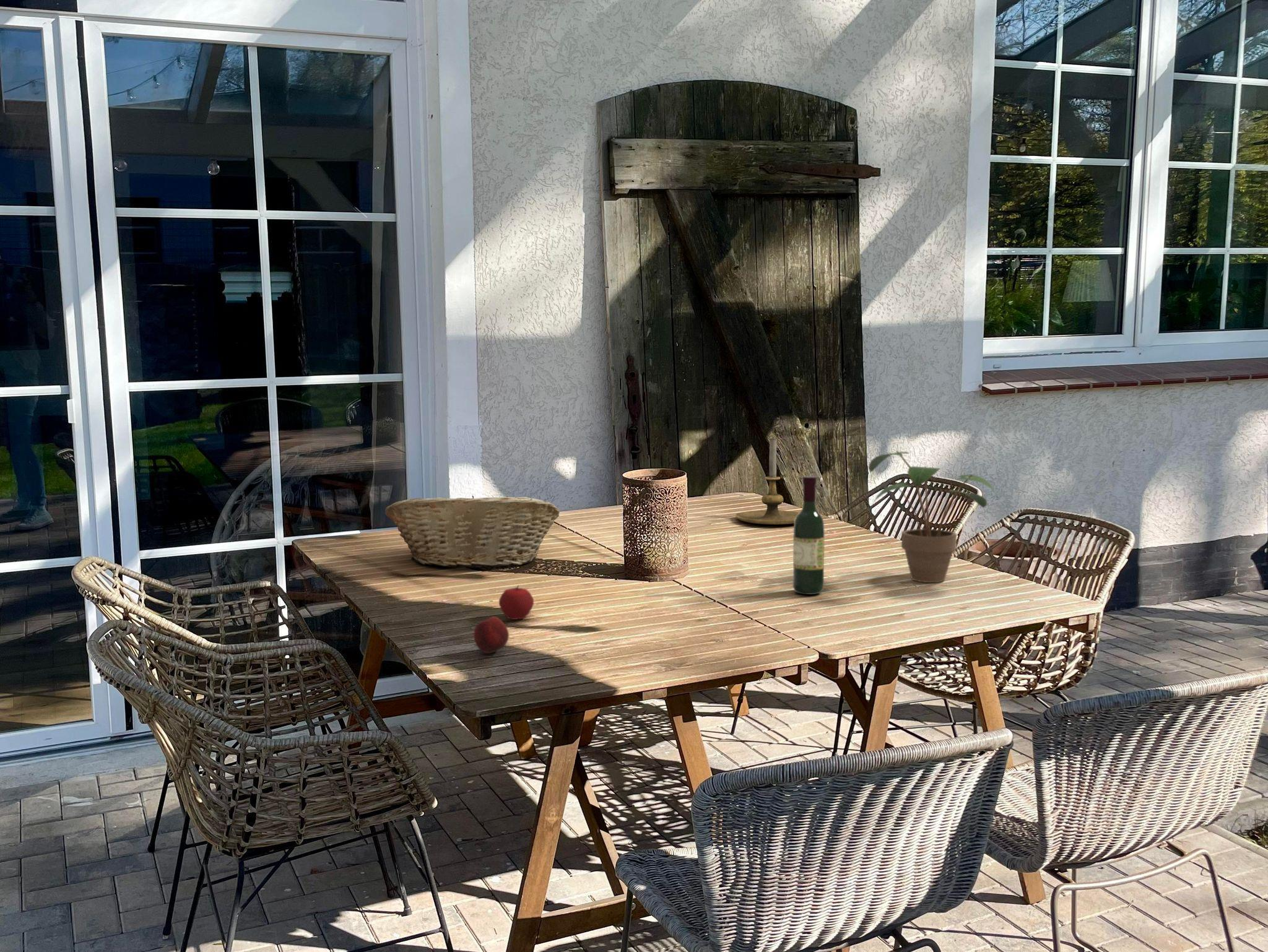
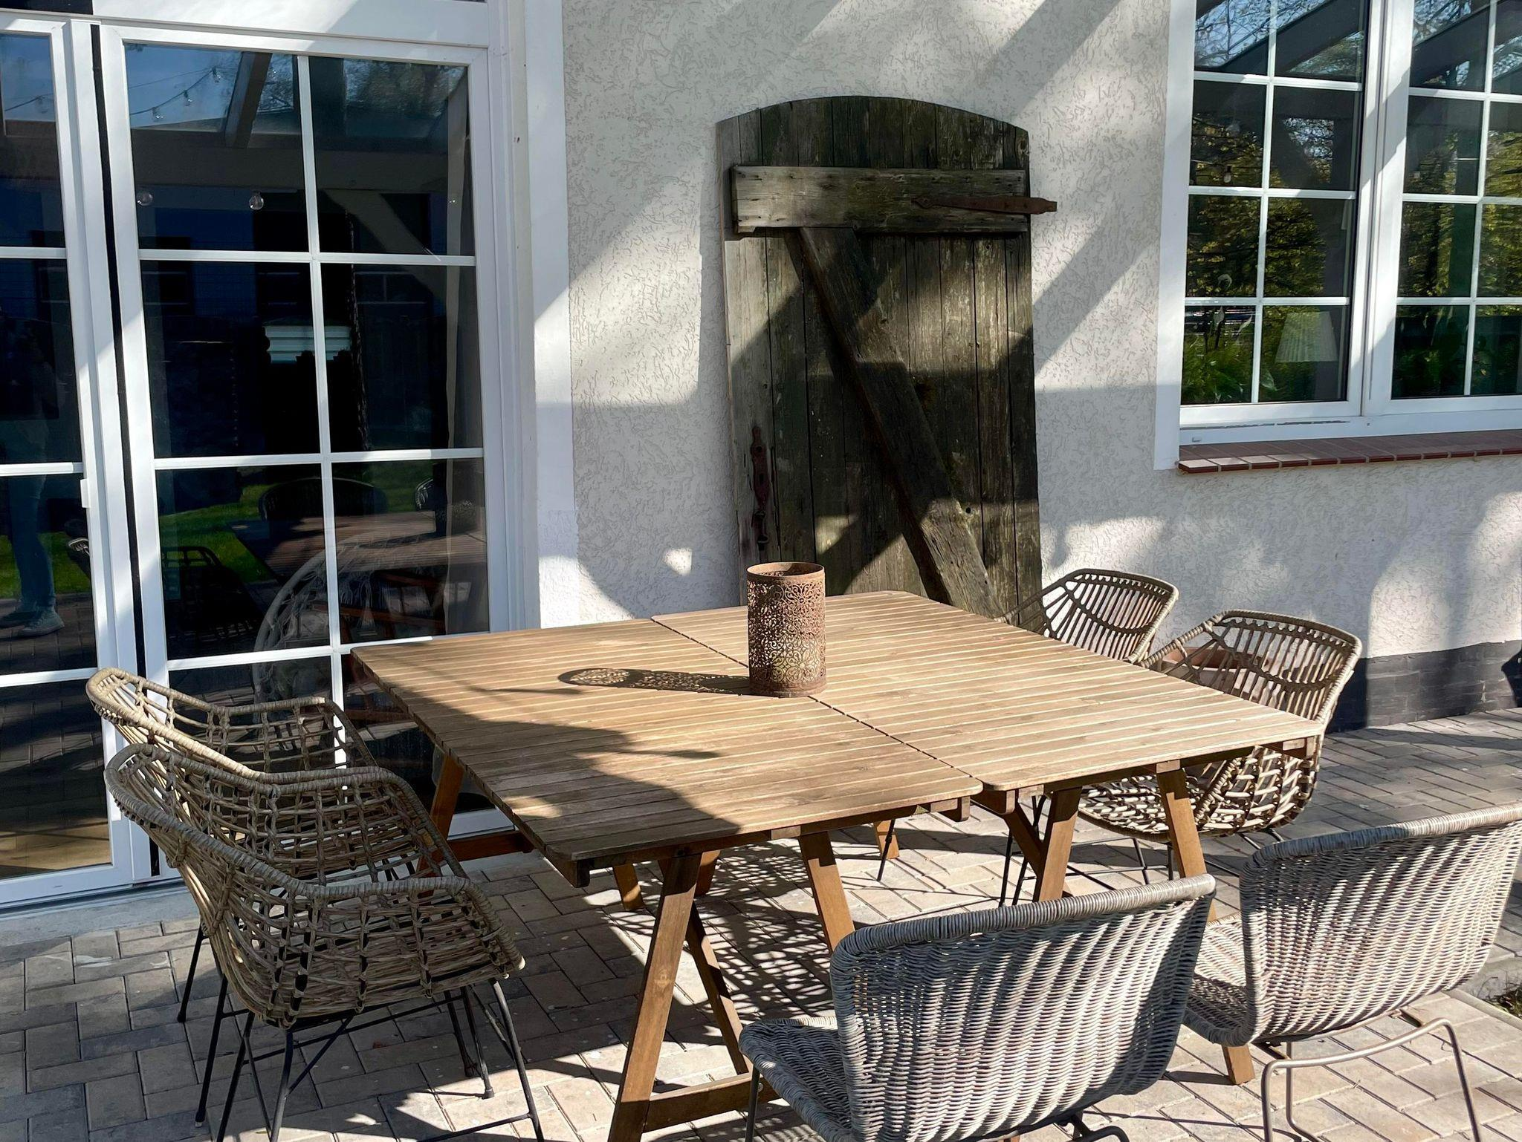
- candle holder [735,436,800,525]
- apple [473,616,510,655]
- apple [498,584,534,620]
- wine bottle [793,475,825,595]
- potted plant [868,449,999,583]
- fruit basket [384,495,560,568]
